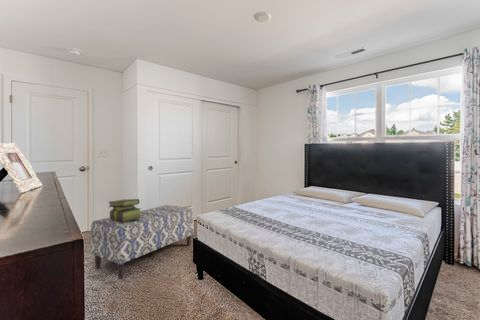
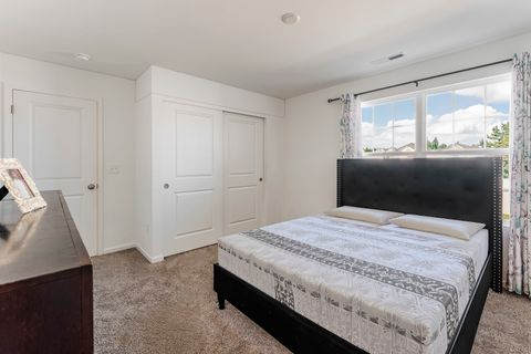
- bench [90,204,195,280]
- stack of books [107,198,142,222]
